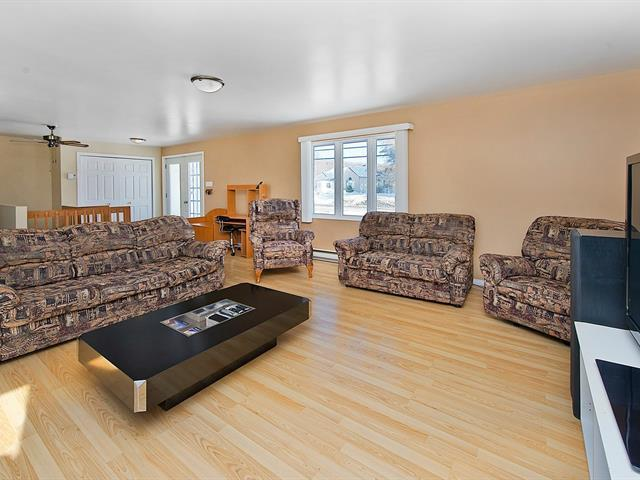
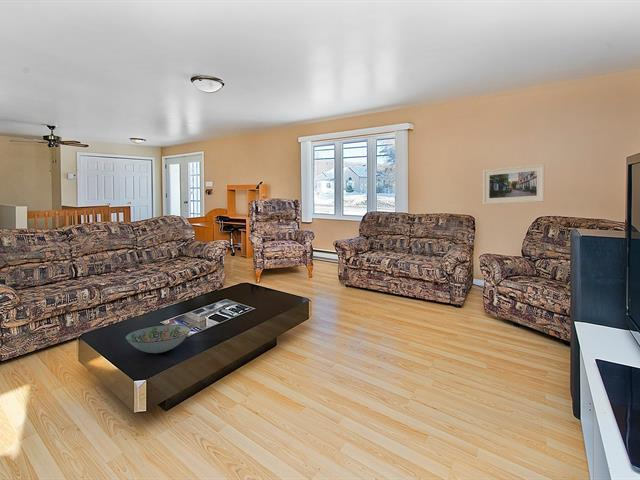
+ decorative bowl [125,324,192,354]
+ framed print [482,163,546,205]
